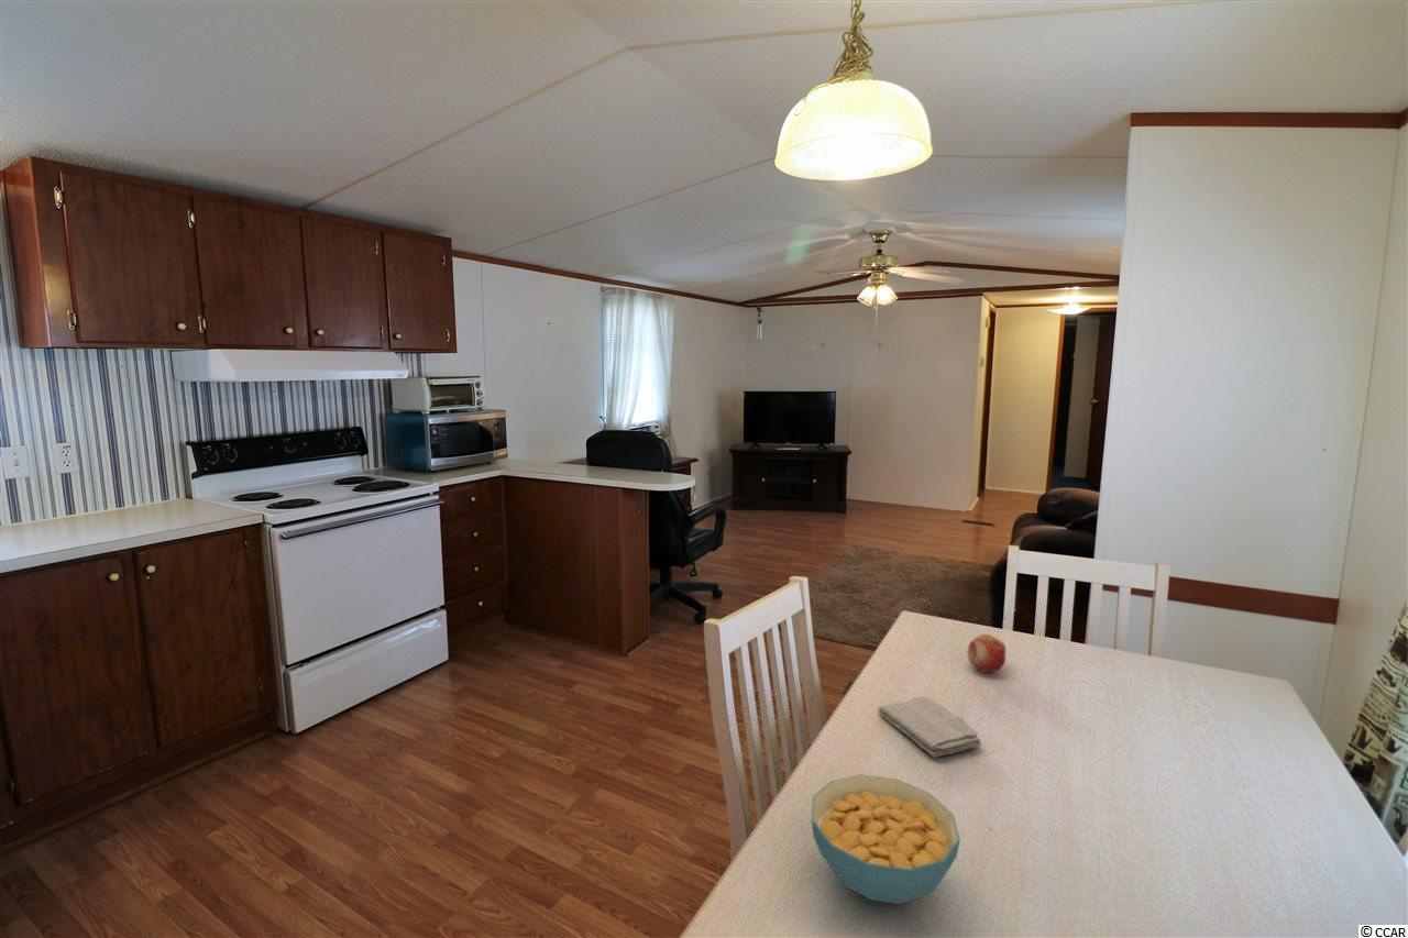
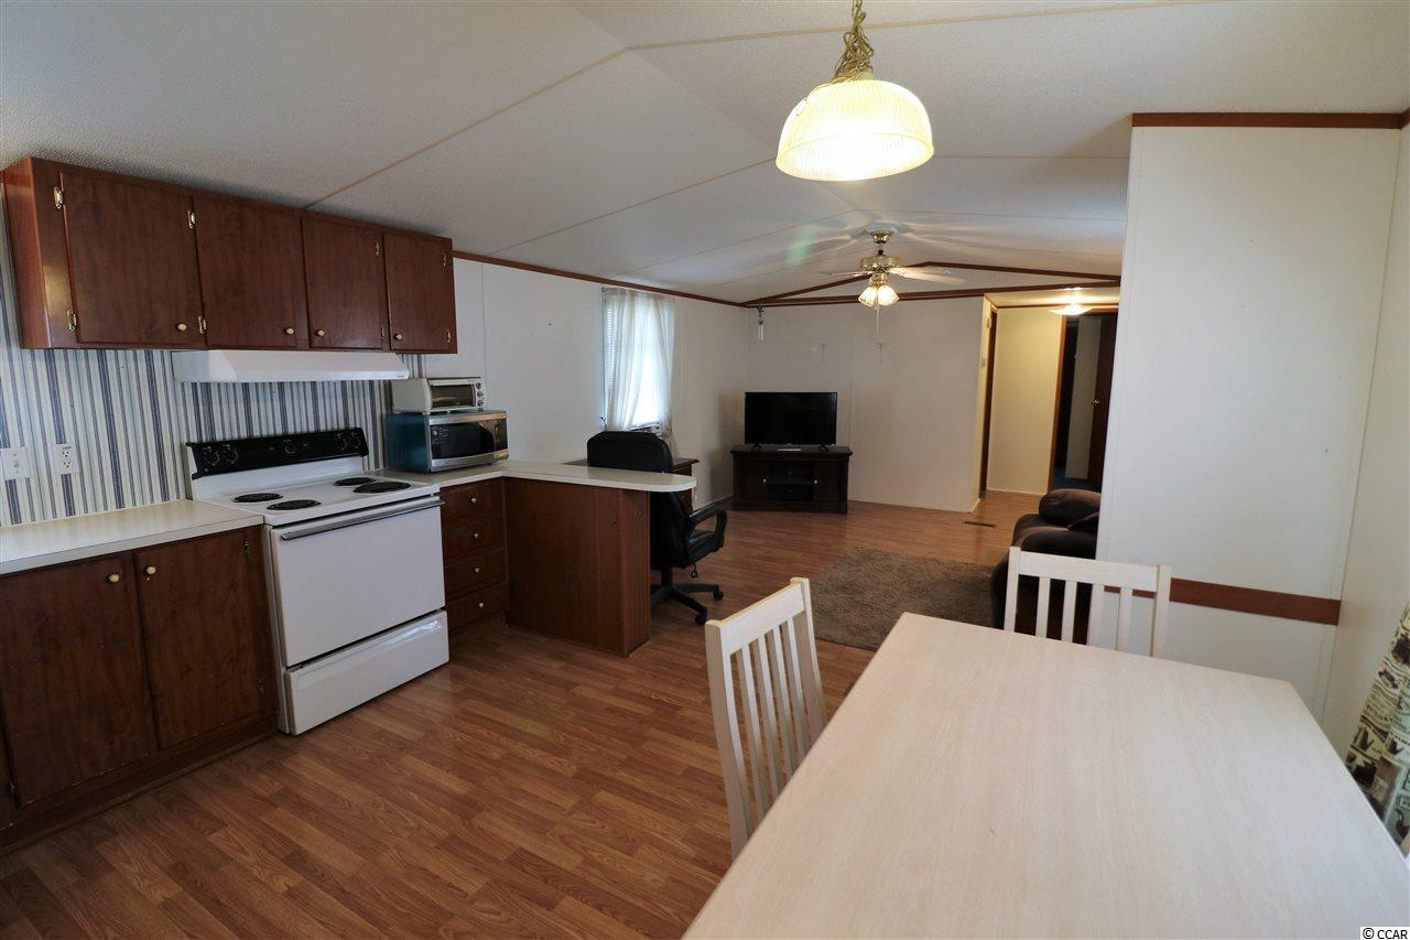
- cereal bowl [811,774,961,905]
- fruit [966,633,1008,674]
- washcloth [877,695,982,759]
